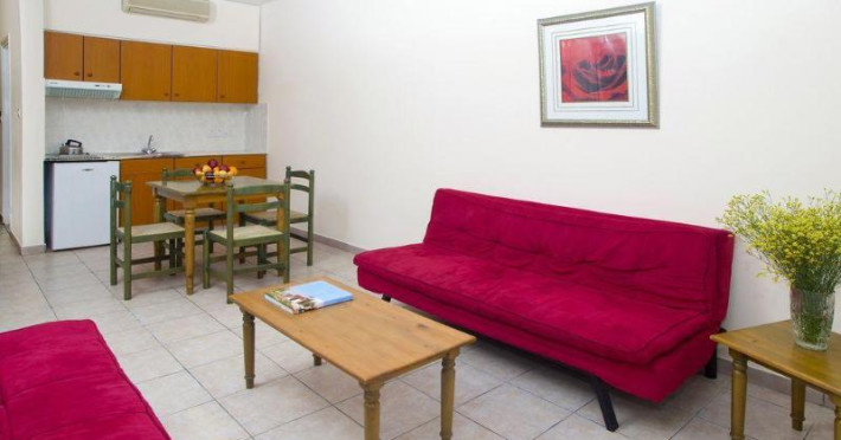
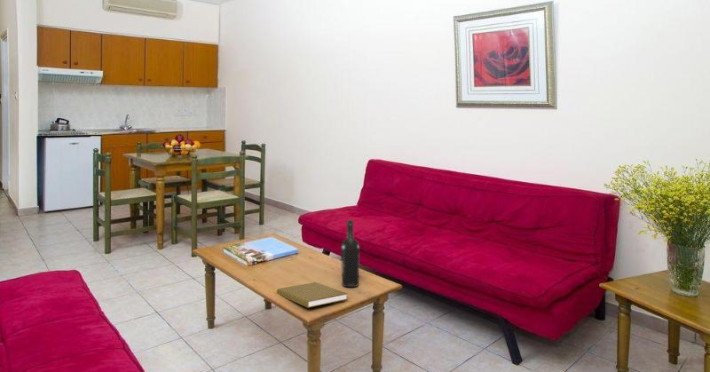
+ wine bottle [340,219,361,288]
+ book [276,281,348,309]
